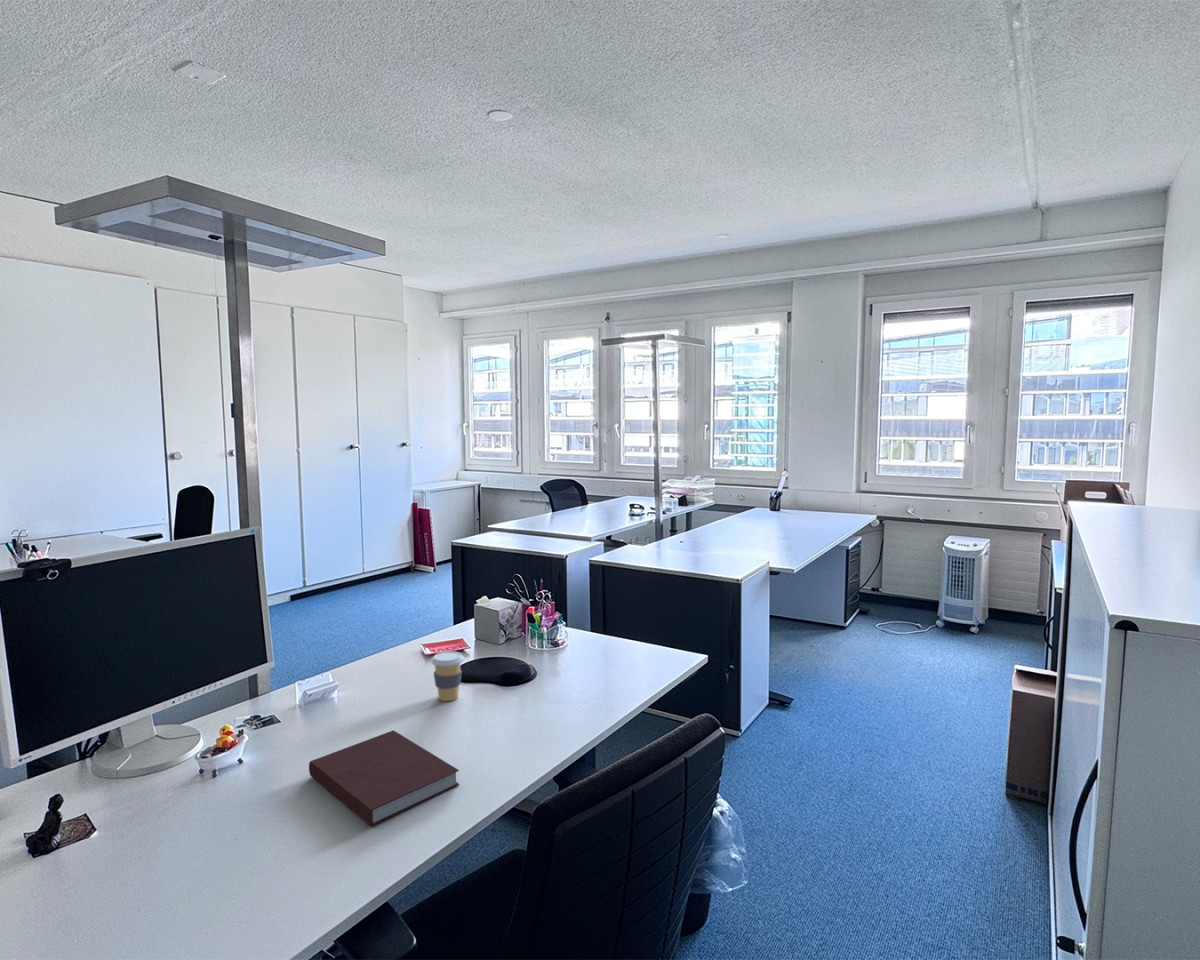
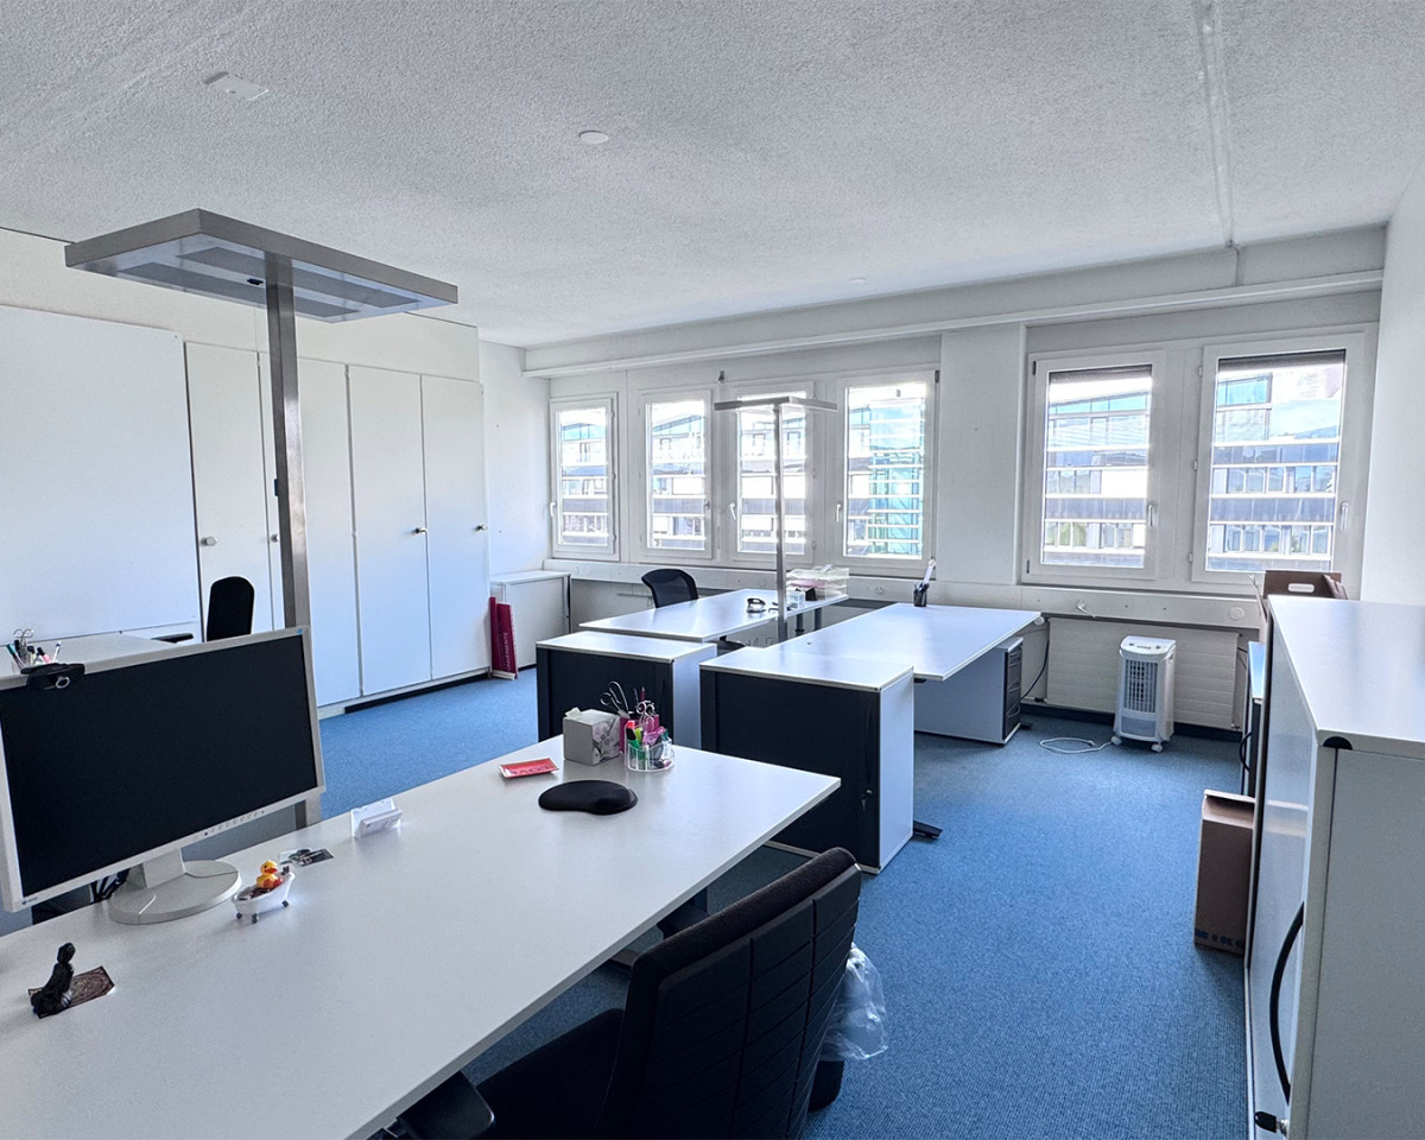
- coffee cup [430,650,465,702]
- notebook [308,729,460,827]
